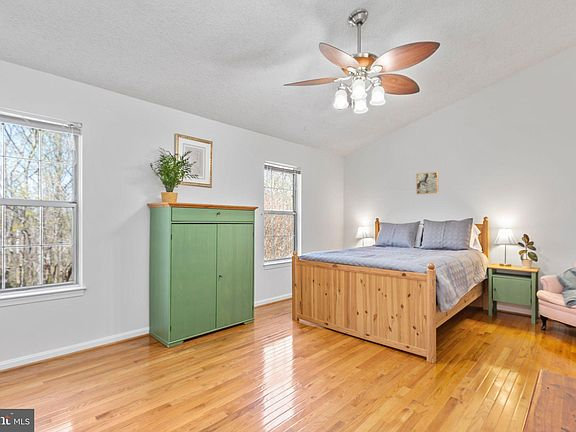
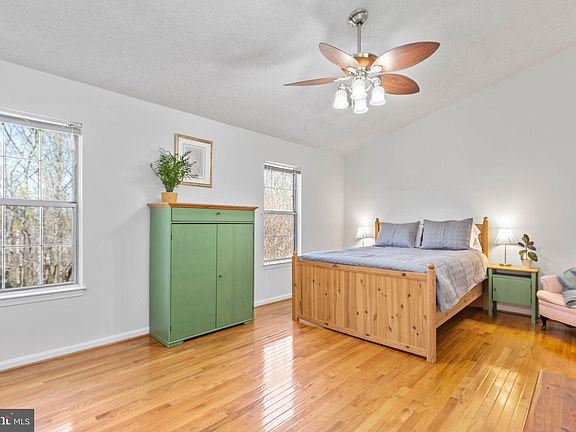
- wall art [415,171,439,195]
